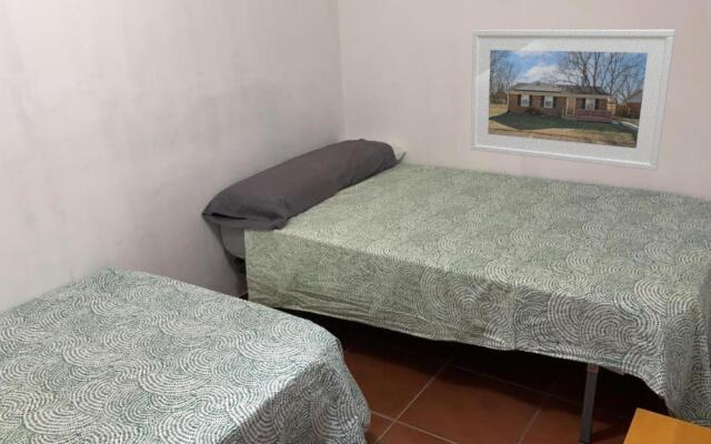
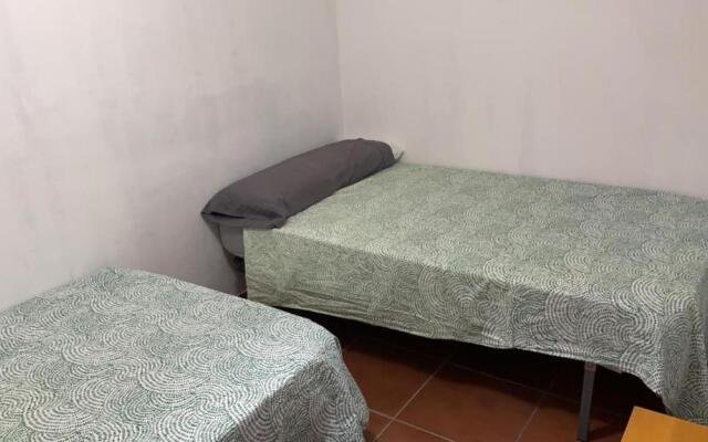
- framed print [470,29,677,172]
